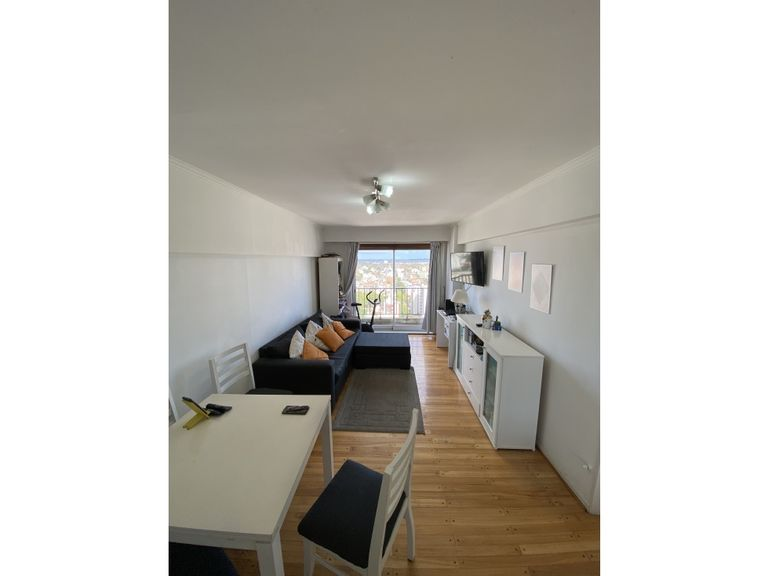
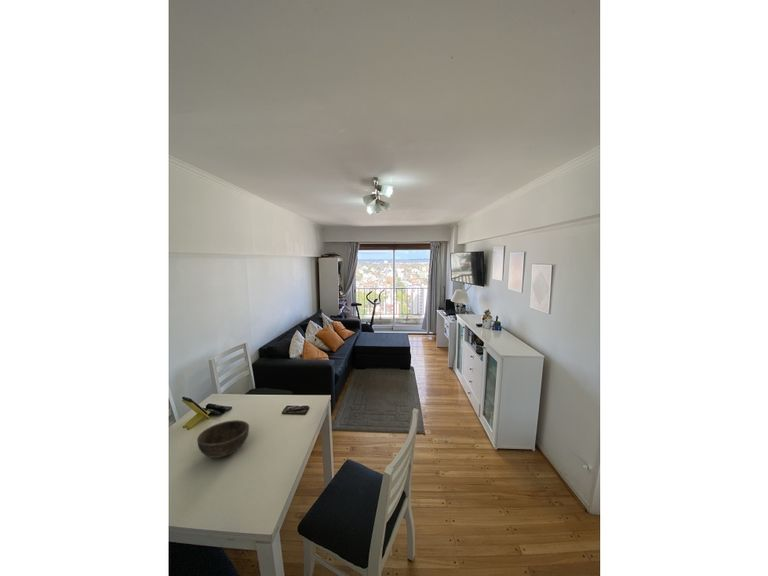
+ bowl [196,419,250,459]
